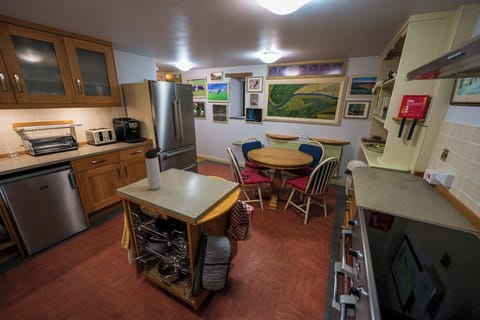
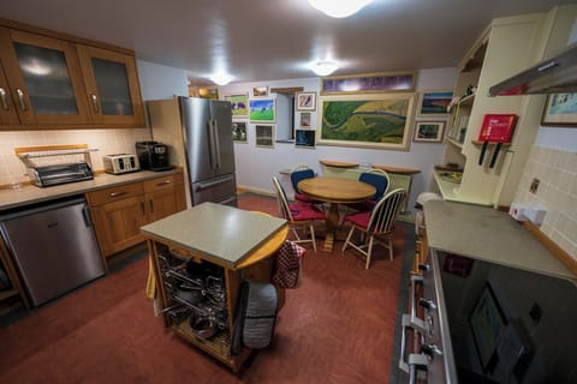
- thermos bottle [144,147,162,190]
